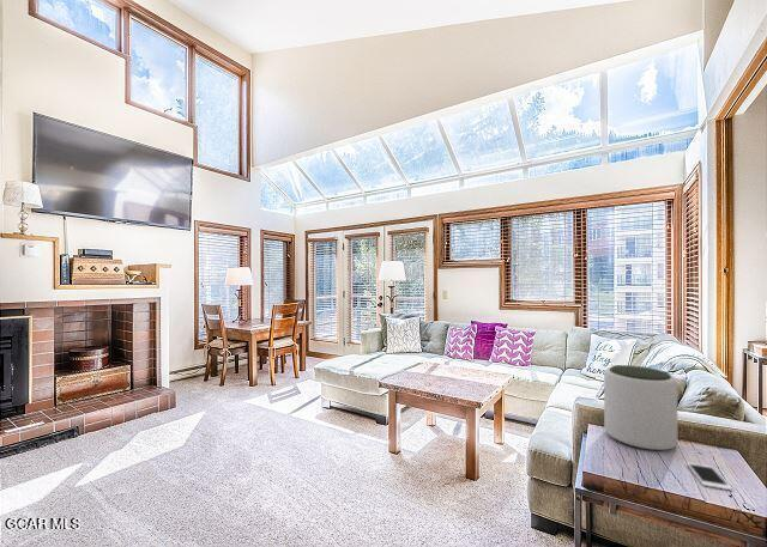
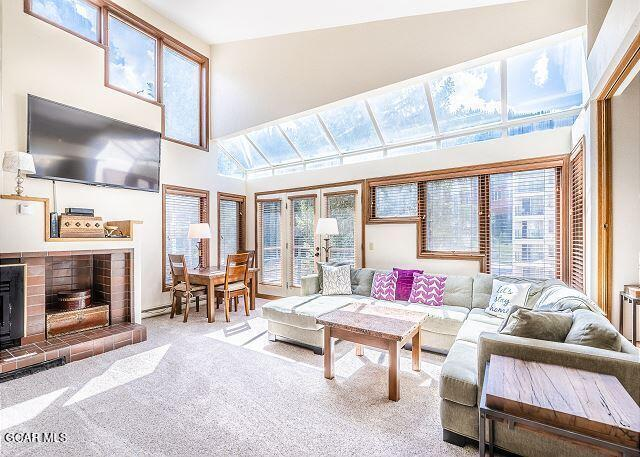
- plant pot [603,364,678,451]
- cell phone [686,461,733,492]
